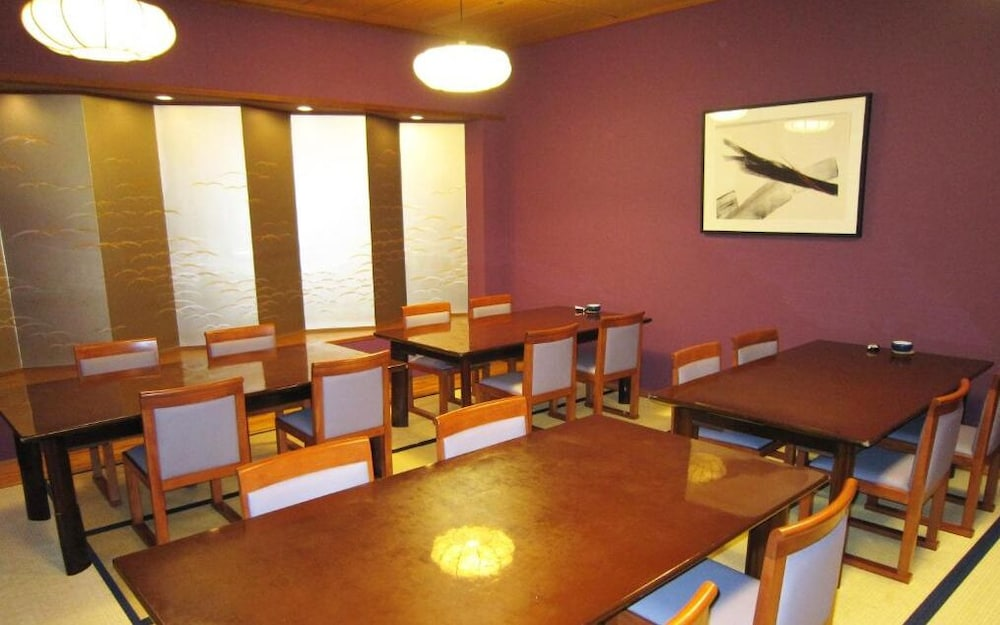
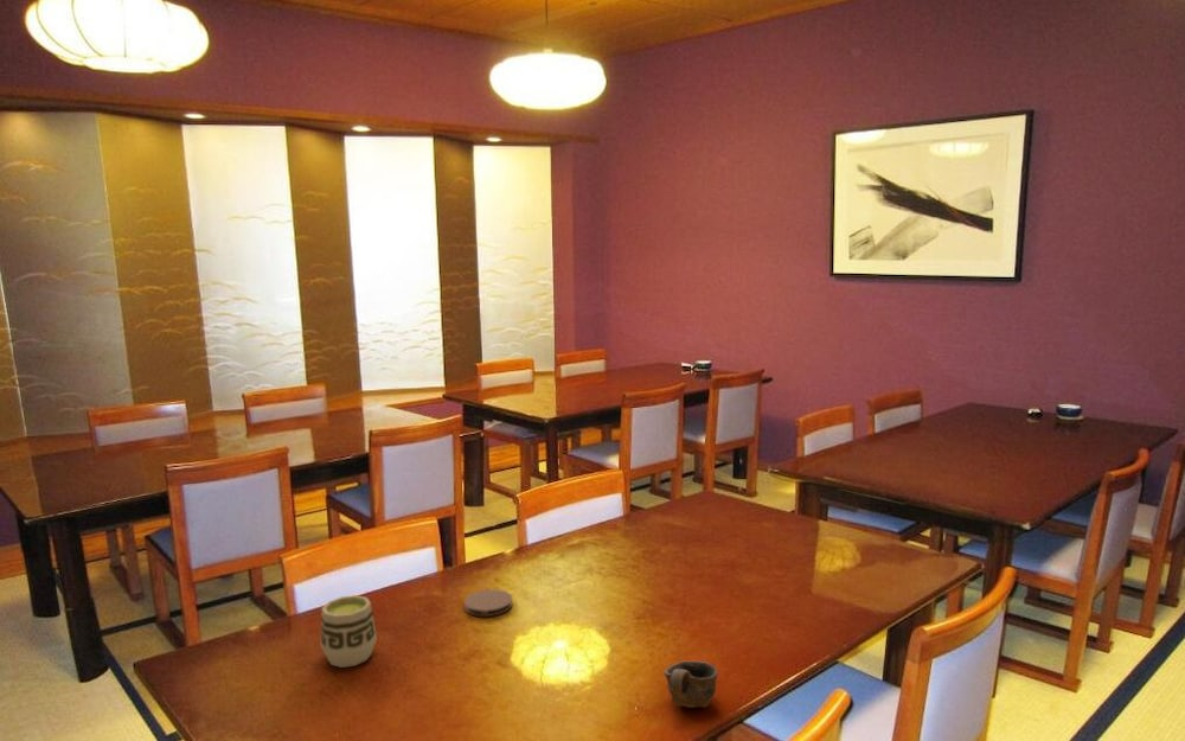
+ coaster [463,588,513,618]
+ cup [662,660,719,709]
+ cup [319,594,378,669]
